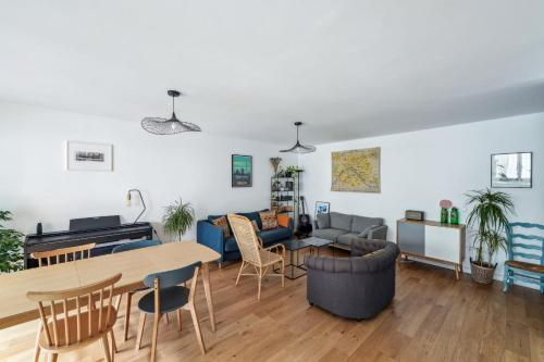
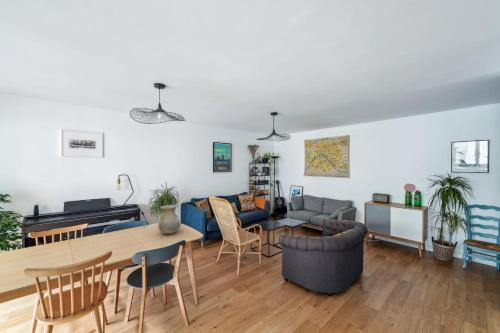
+ vase [157,204,182,235]
